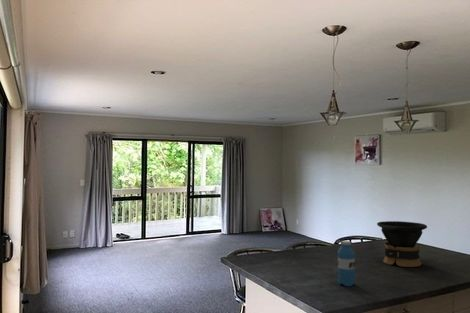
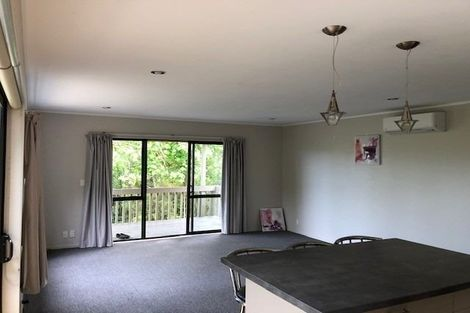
- coffee maker [376,220,428,268]
- water bottle [337,240,356,287]
